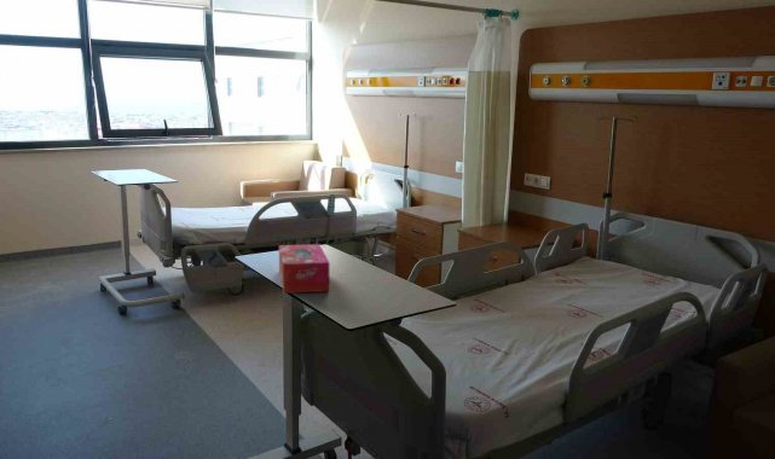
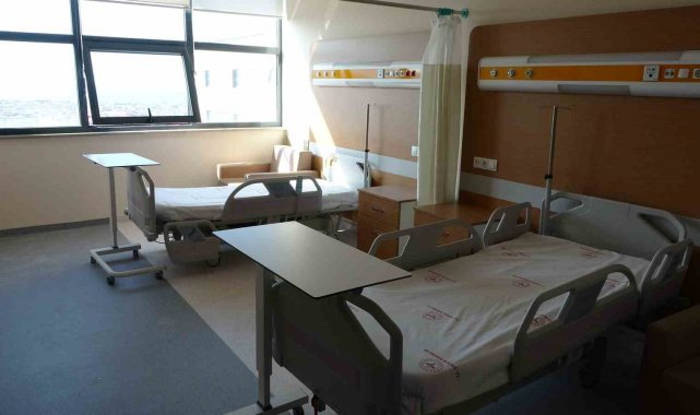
- tissue box [278,243,330,295]
